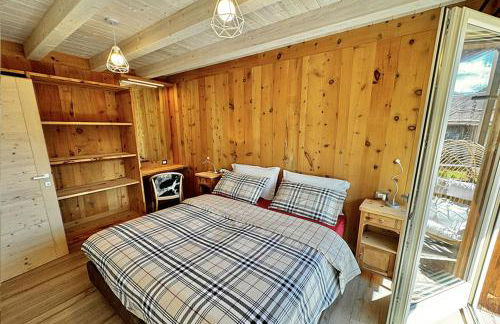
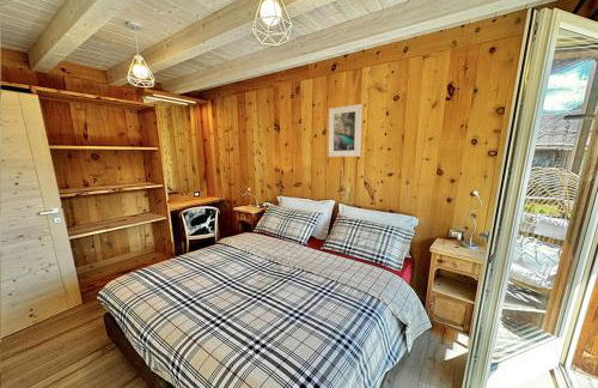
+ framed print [328,103,364,158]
